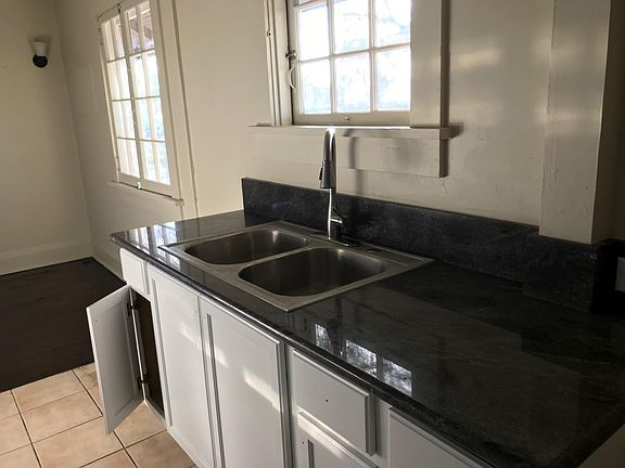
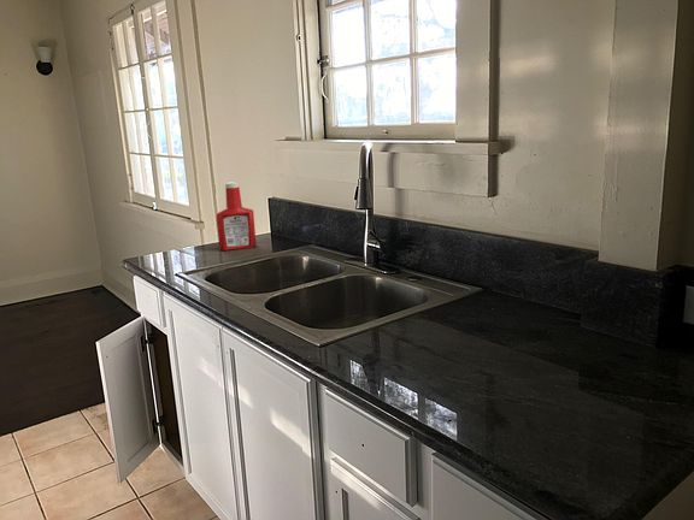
+ soap bottle [214,181,258,252]
